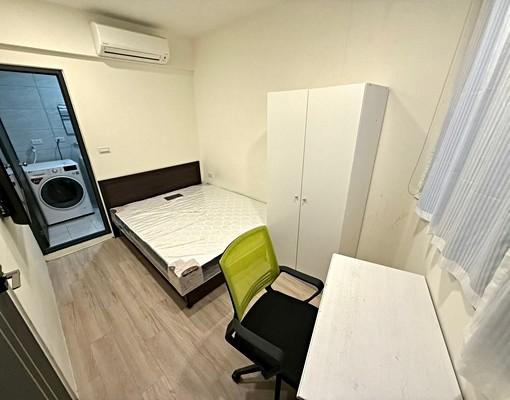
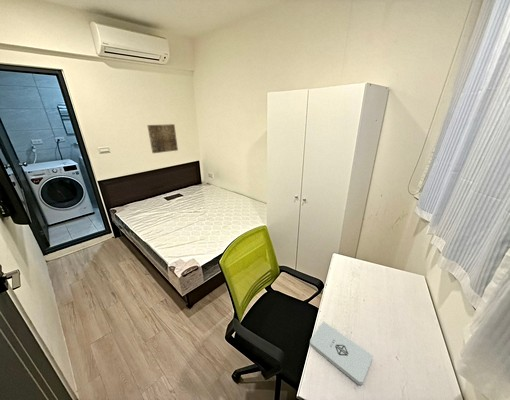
+ notepad [309,320,374,386]
+ wall art [146,123,179,154]
